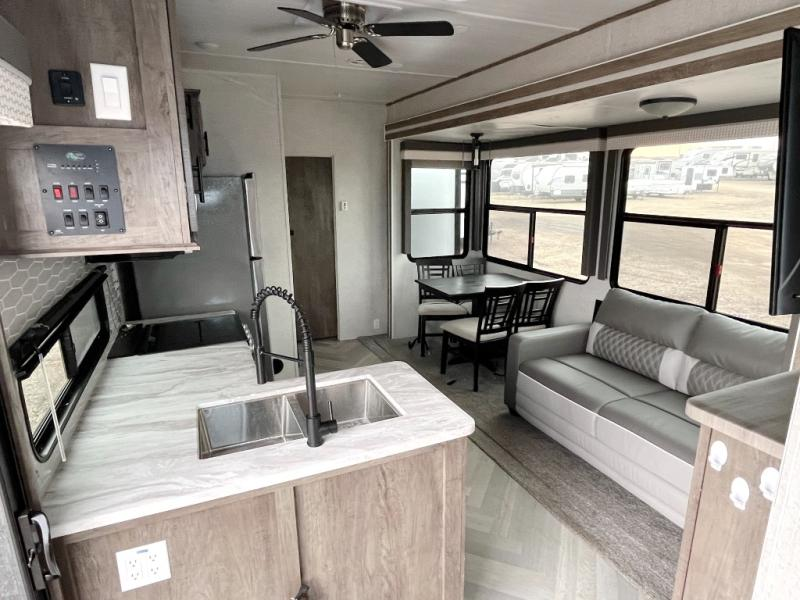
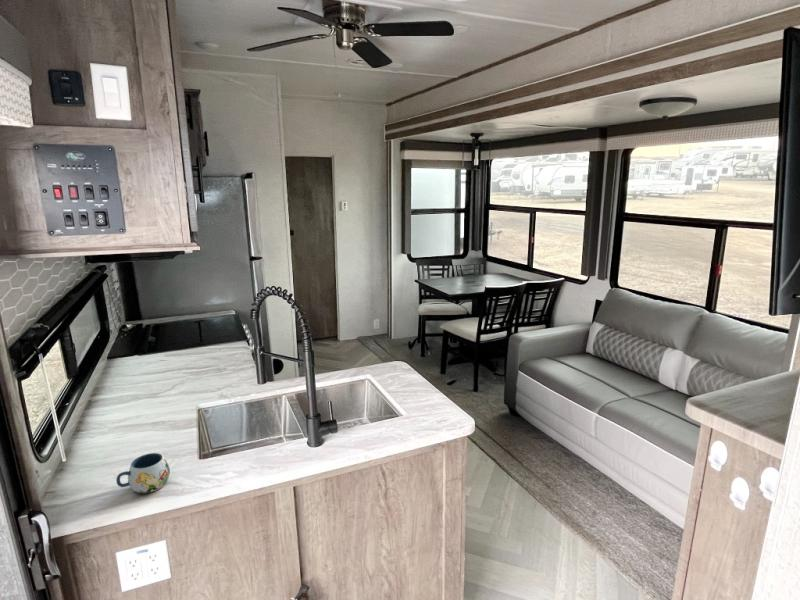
+ mug [115,452,171,495]
